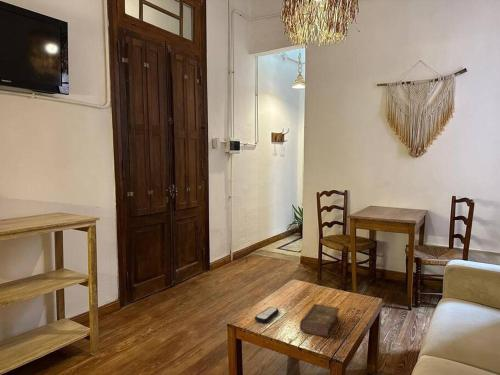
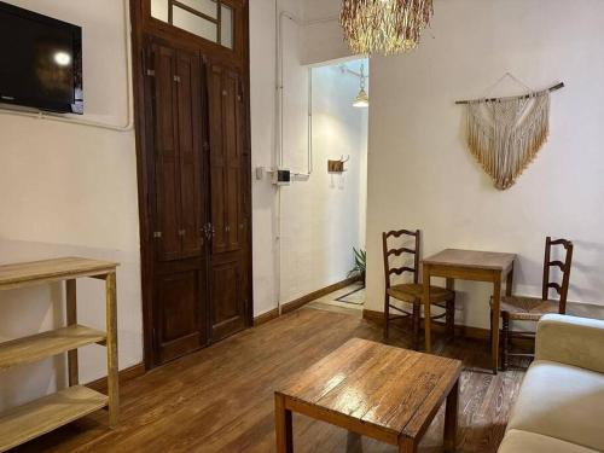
- book [299,303,341,338]
- remote control [254,306,280,324]
